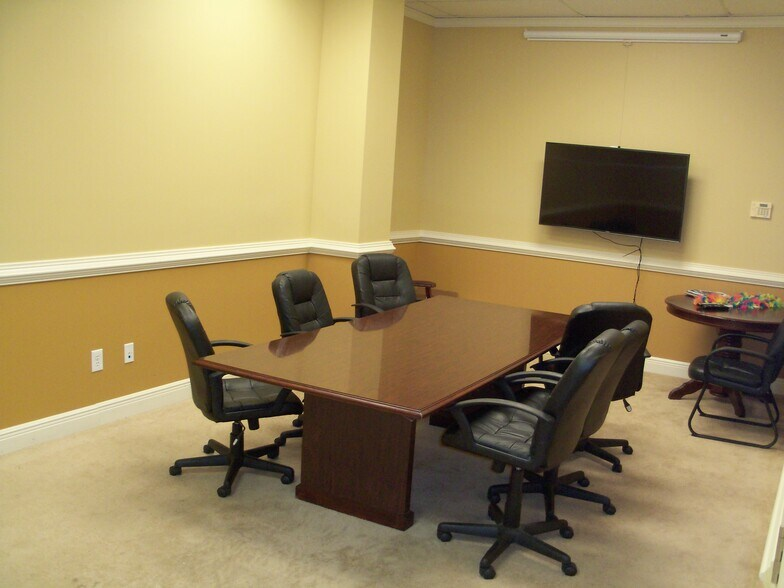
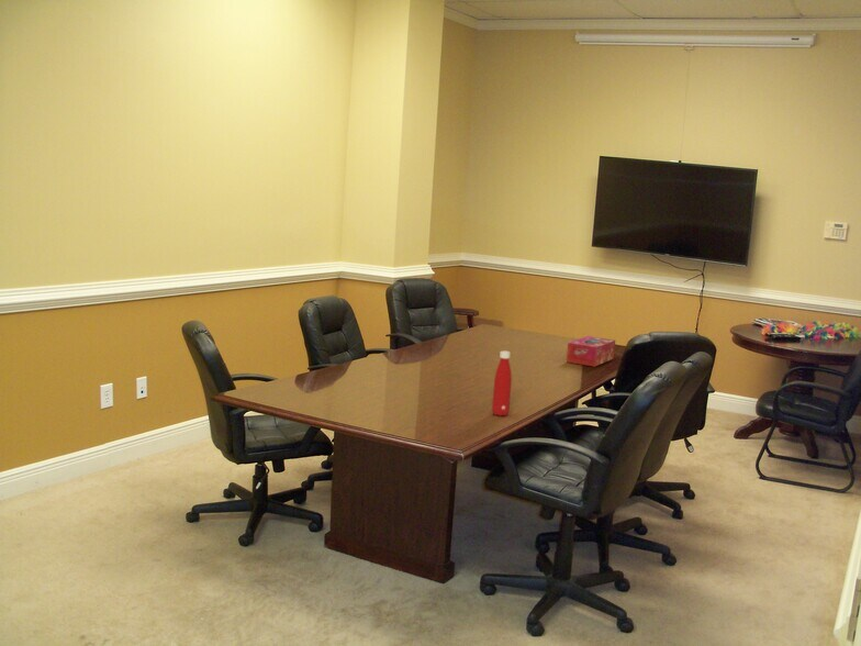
+ bottle [491,349,513,416]
+ tissue box [566,335,616,368]
